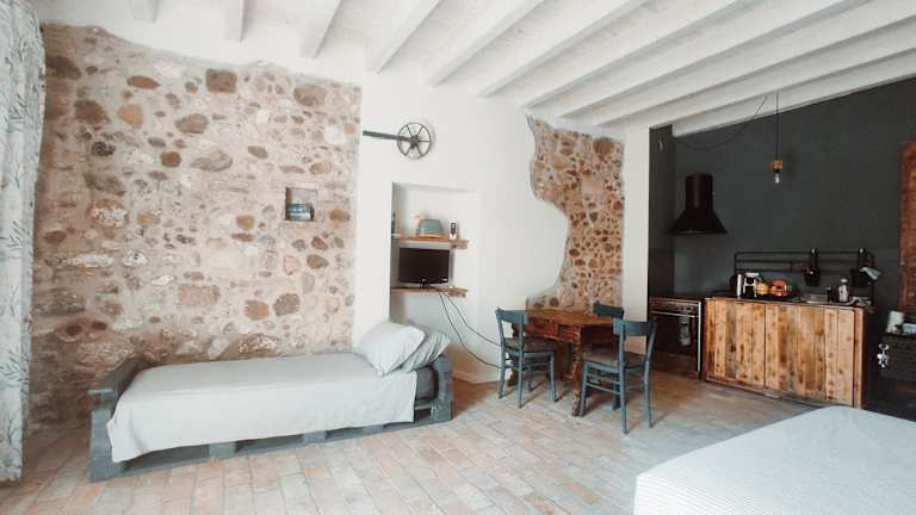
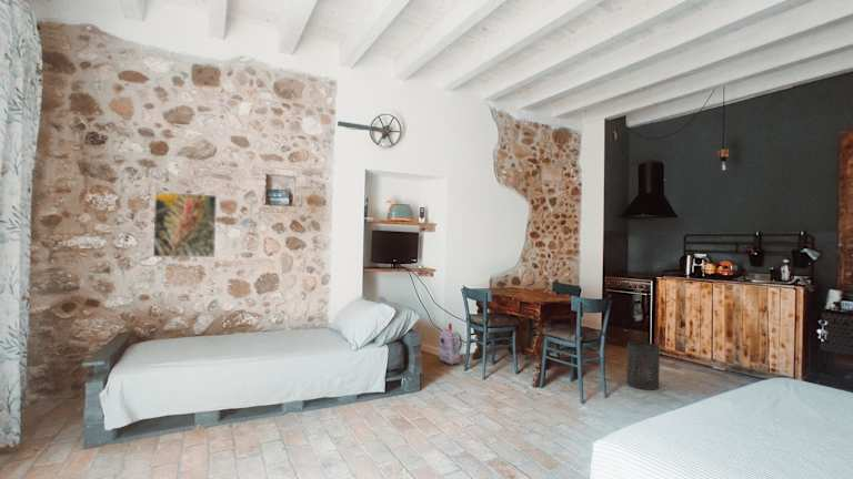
+ trash can [625,340,661,391]
+ backpack [438,323,463,366]
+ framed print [152,191,218,258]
